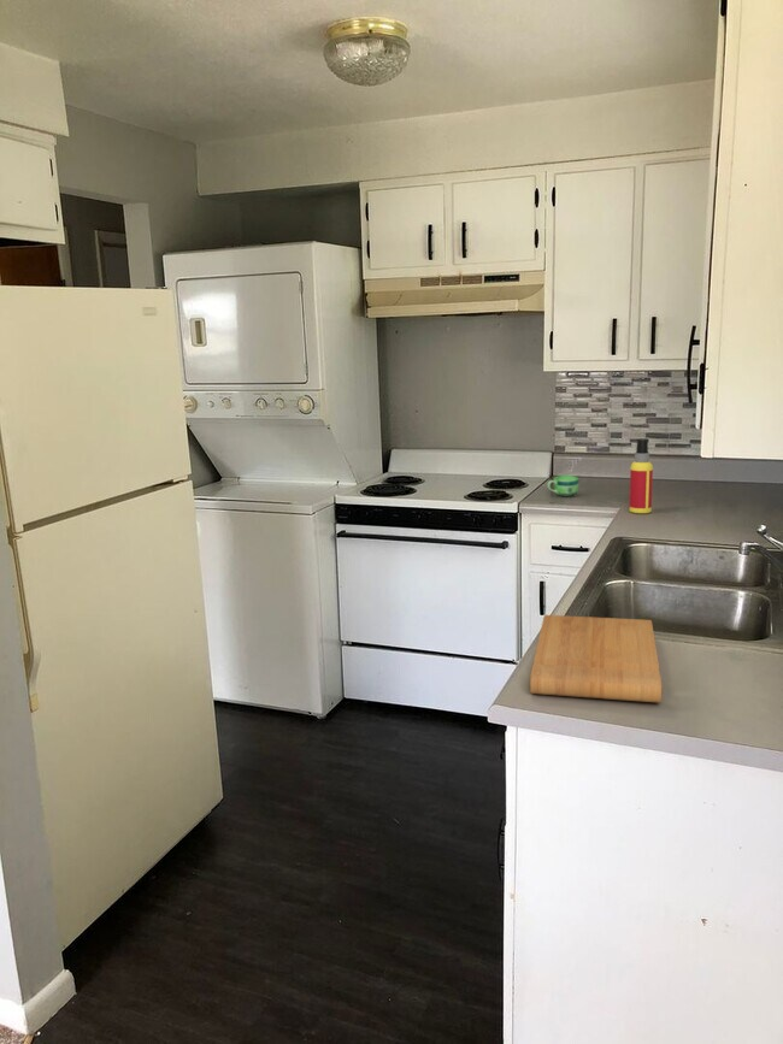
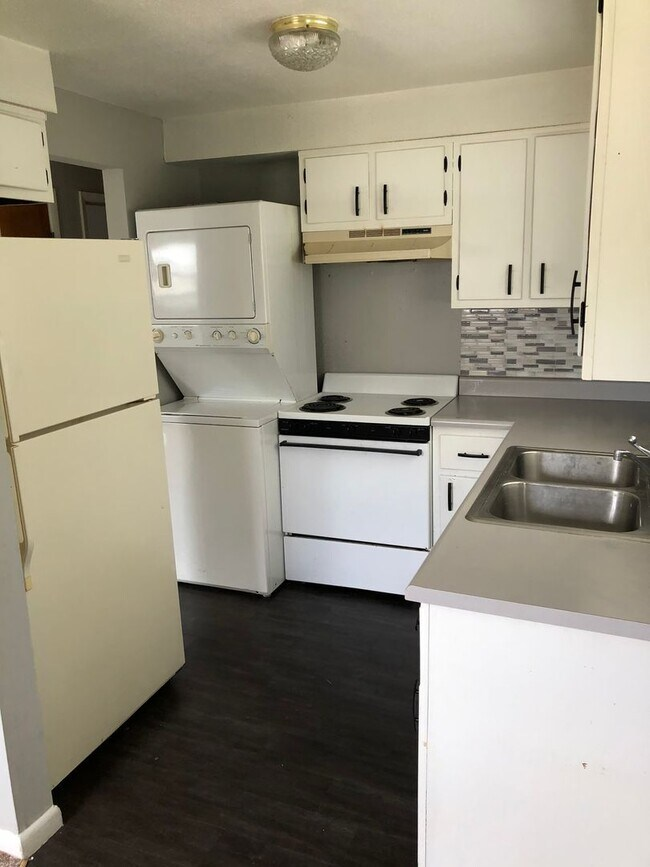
- spray bottle [628,437,654,514]
- cup [546,474,579,497]
- cutting board [529,614,663,703]
